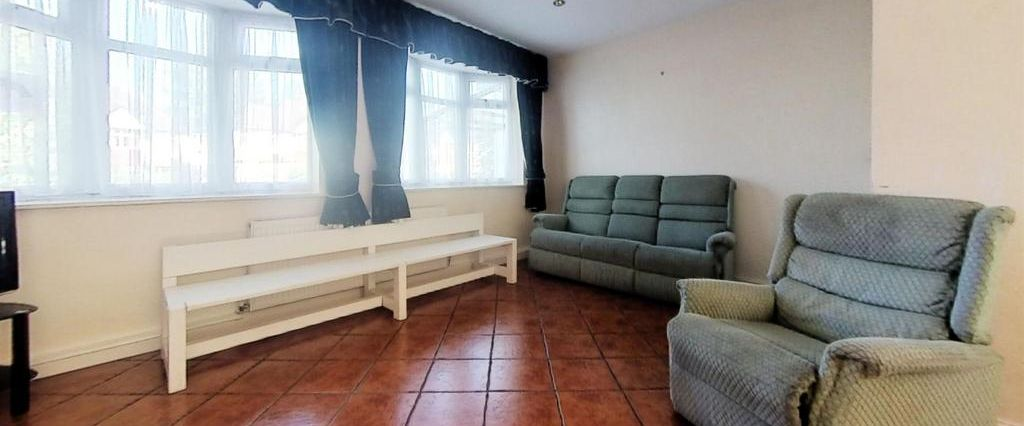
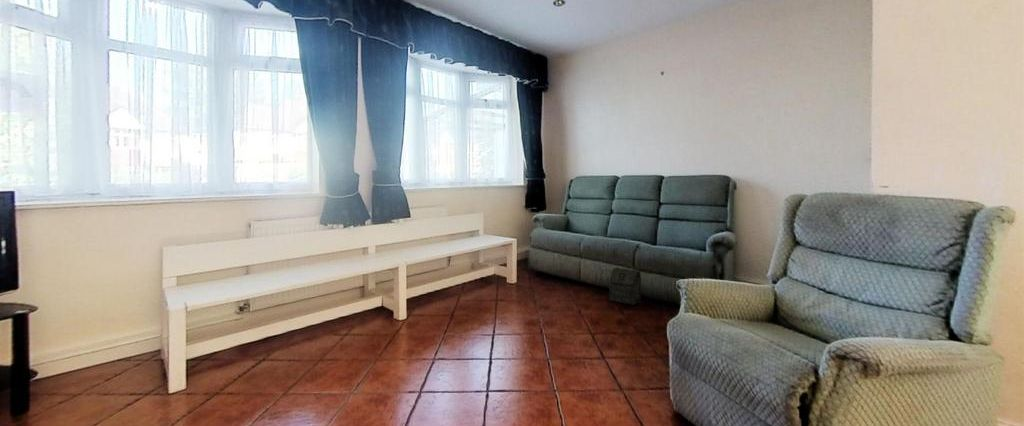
+ bag [608,266,642,306]
